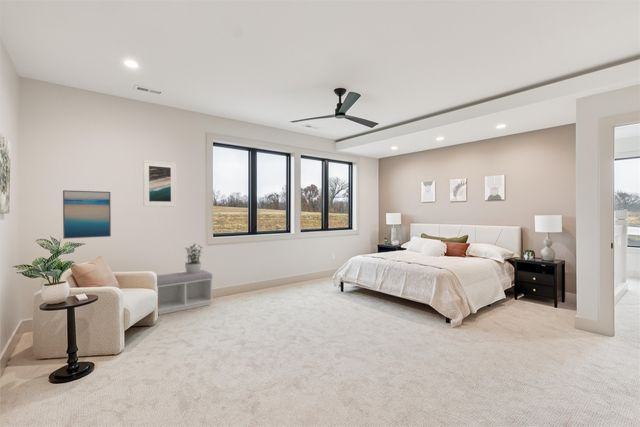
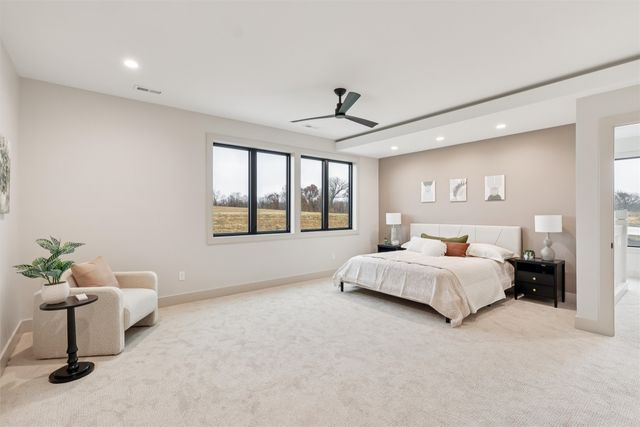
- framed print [142,159,177,208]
- bench [156,269,214,316]
- potted plant [184,243,204,274]
- wall art [62,189,112,240]
